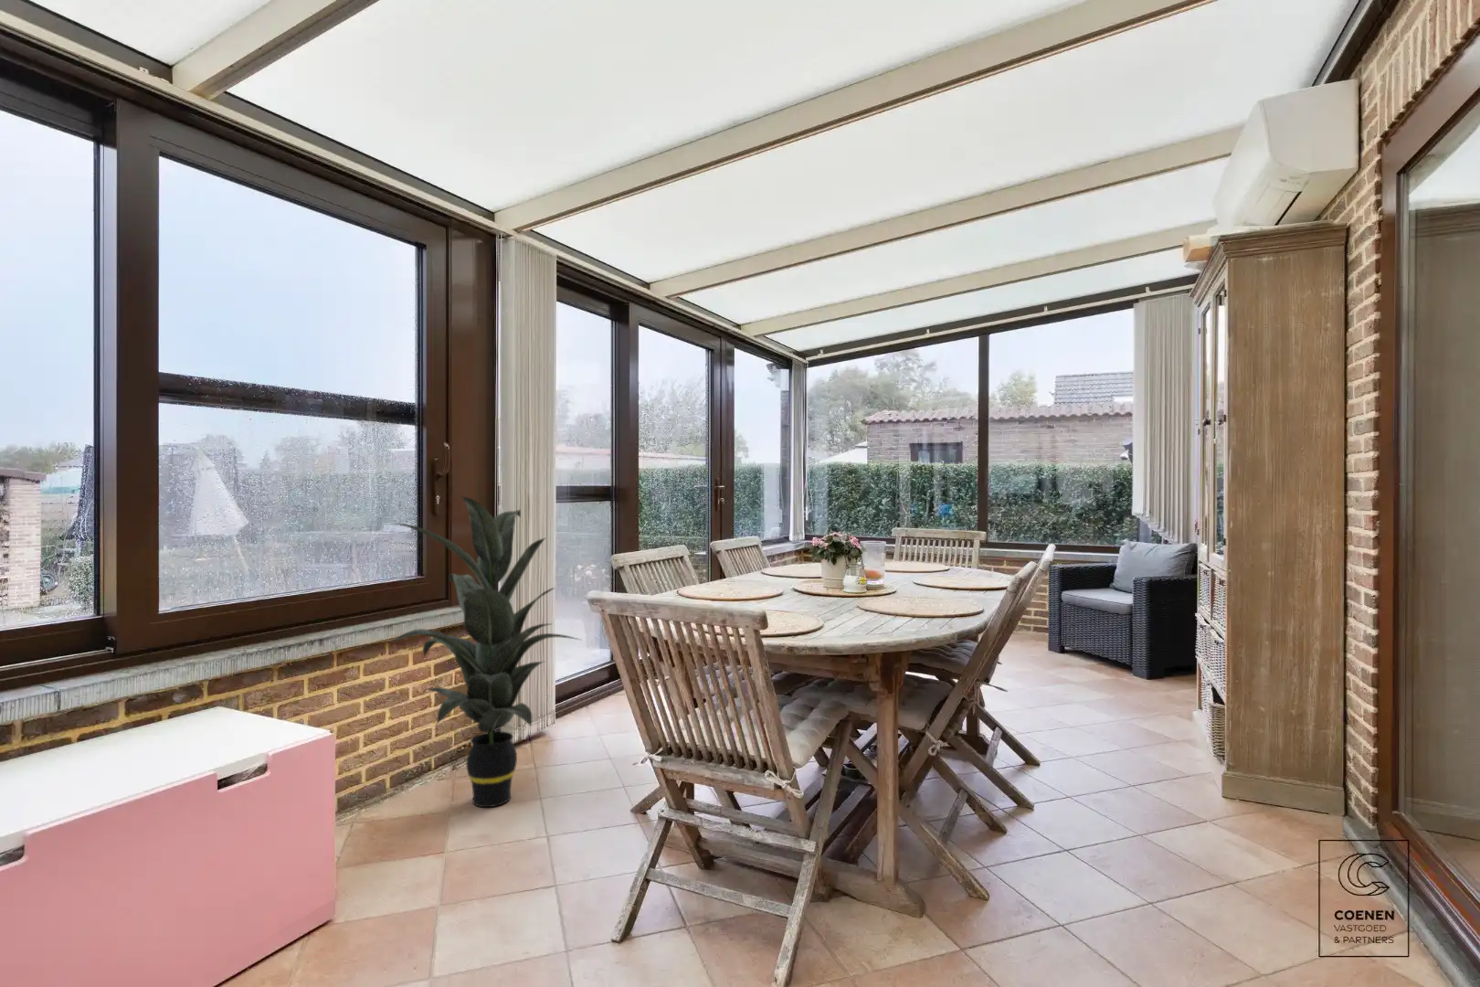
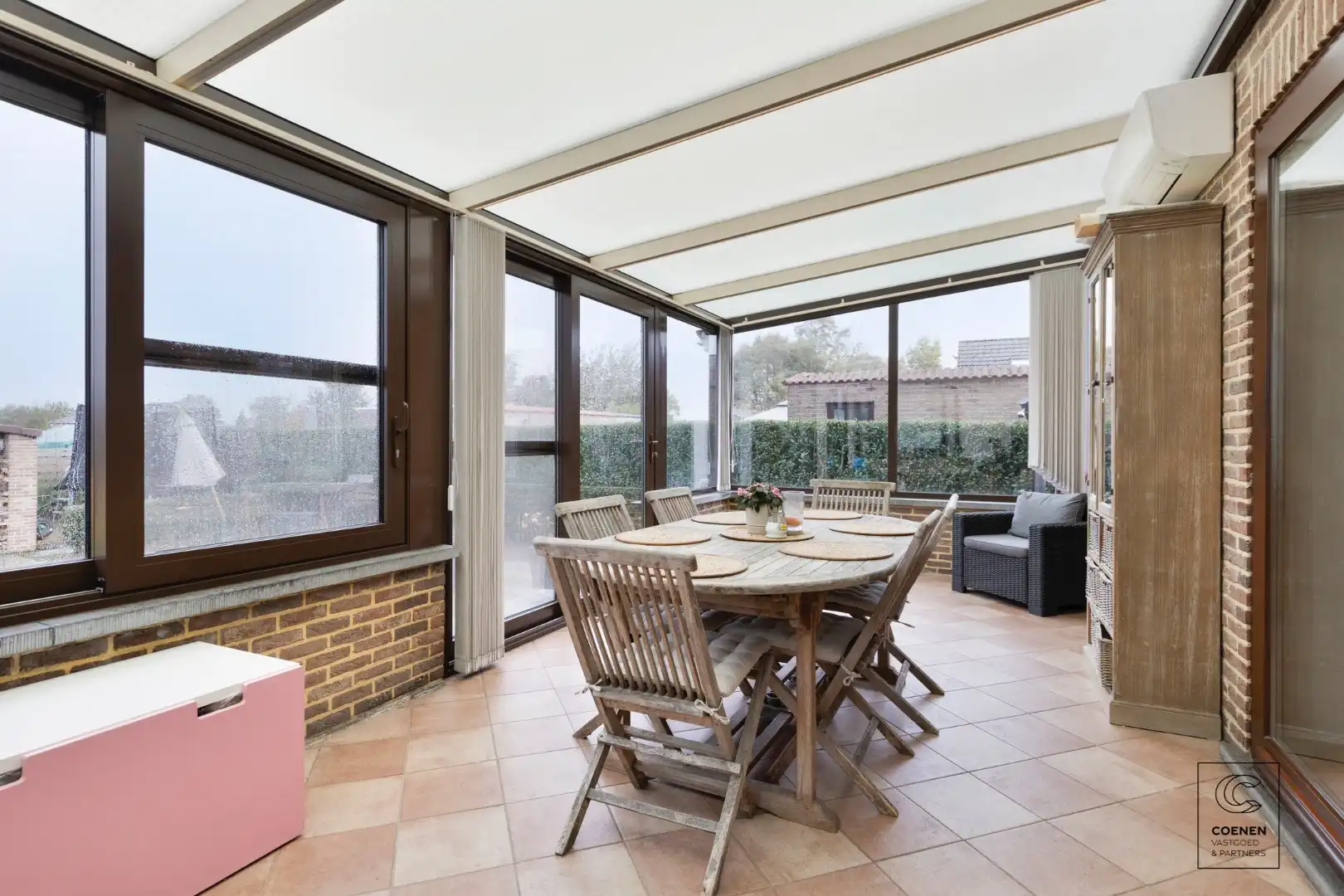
- indoor plant [385,495,581,807]
